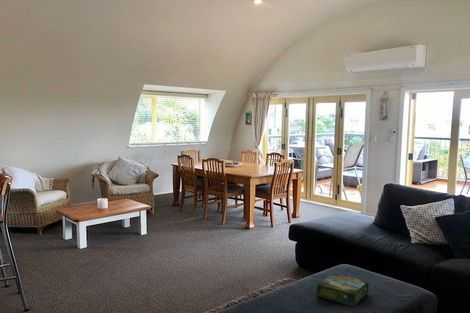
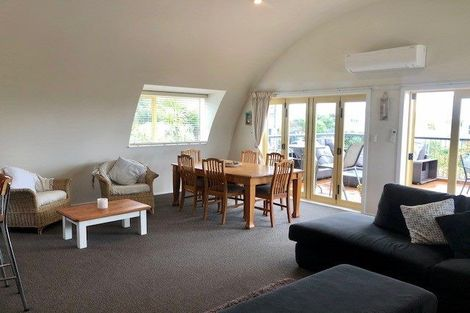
- board game [315,273,370,308]
